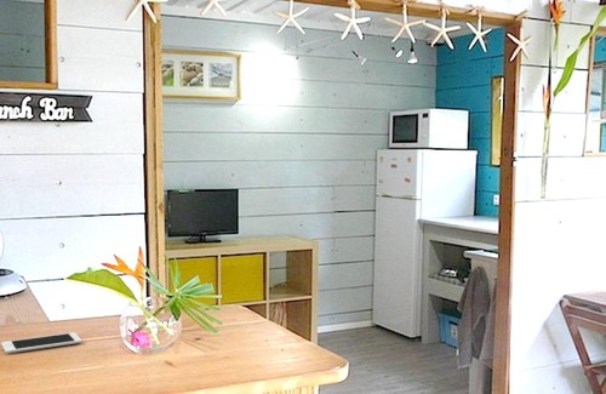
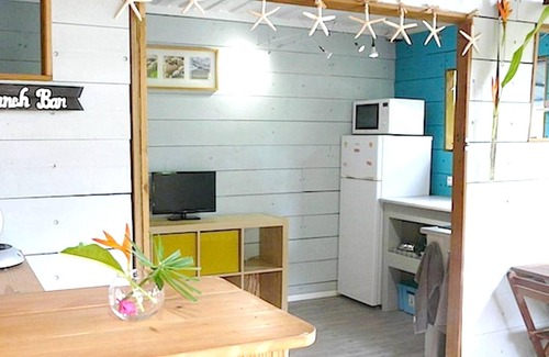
- cell phone [0,331,82,354]
